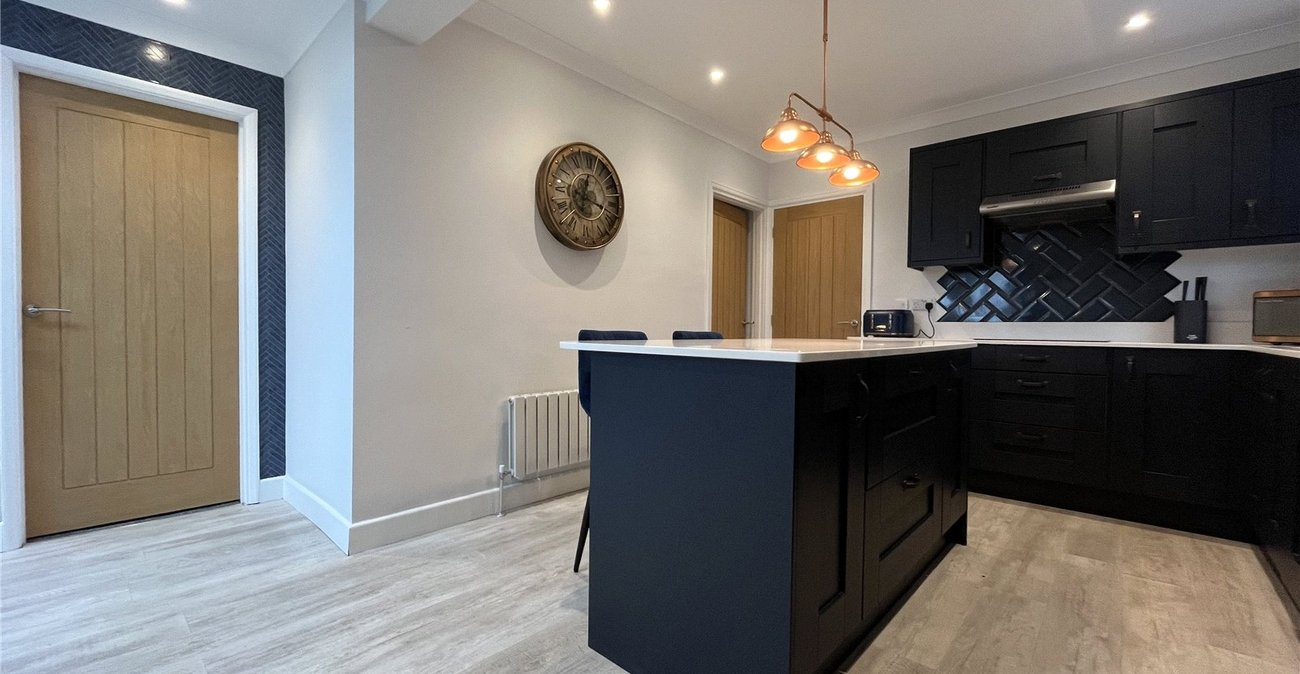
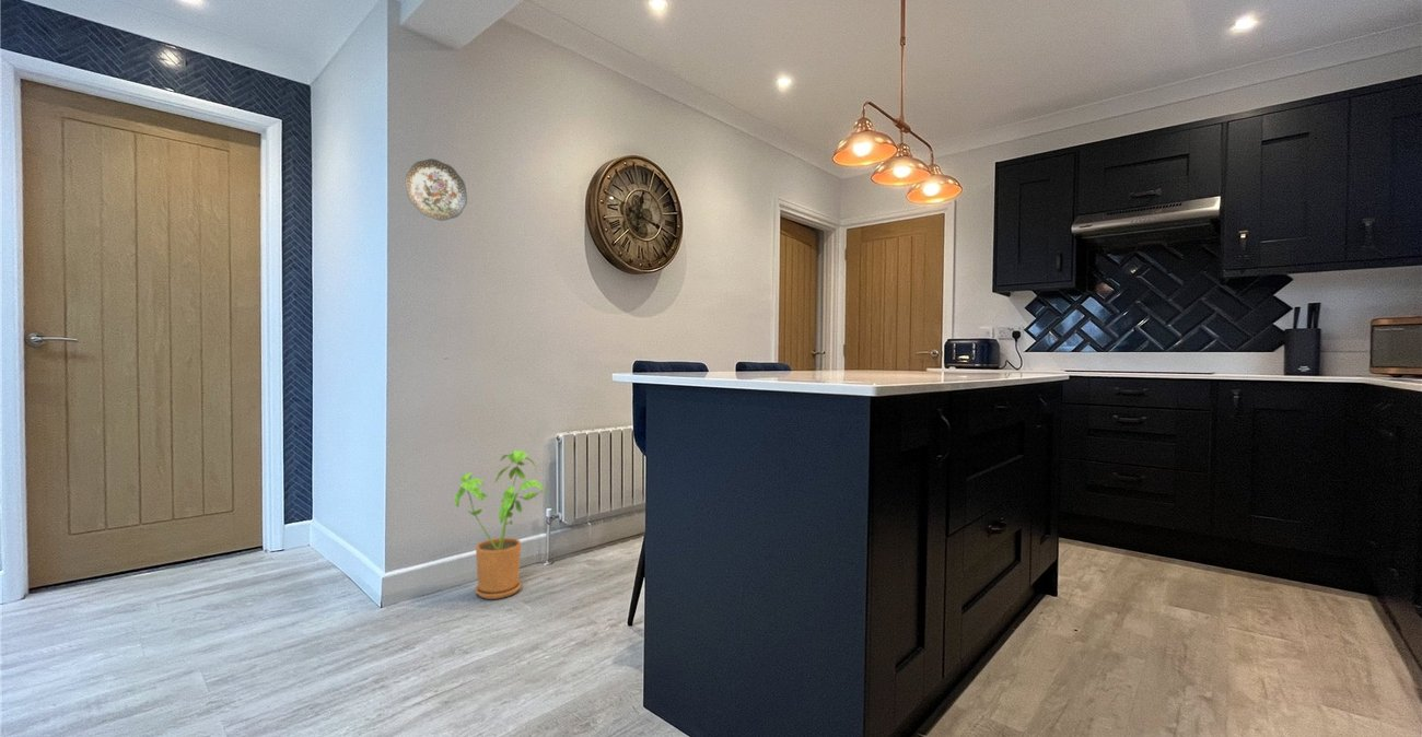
+ decorative plate [405,157,468,222]
+ house plant [453,449,548,600]
